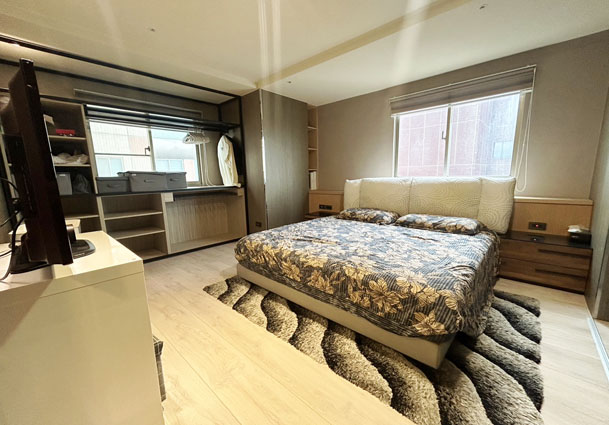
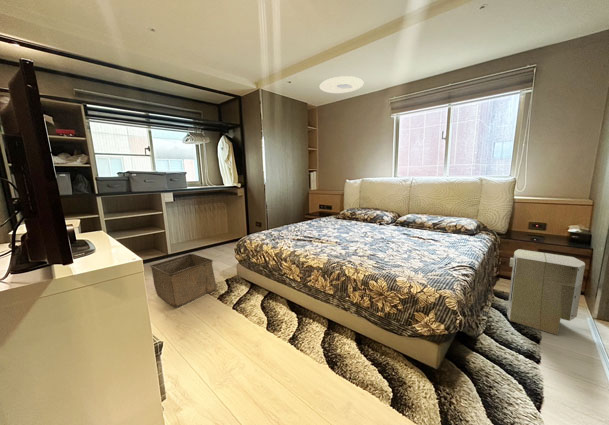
+ storage bin [149,253,218,309]
+ ceiling light [319,75,365,94]
+ air purifier [505,248,586,336]
